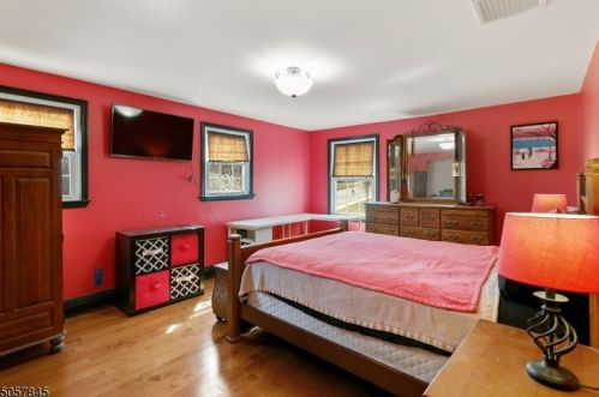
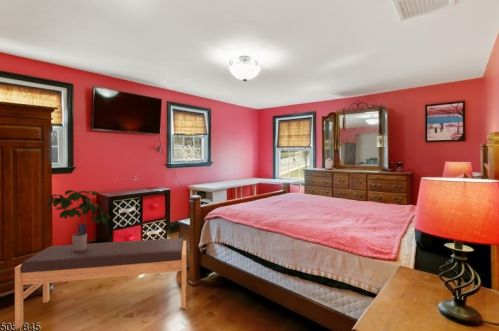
+ potted plant [46,189,111,251]
+ bench [14,237,187,330]
